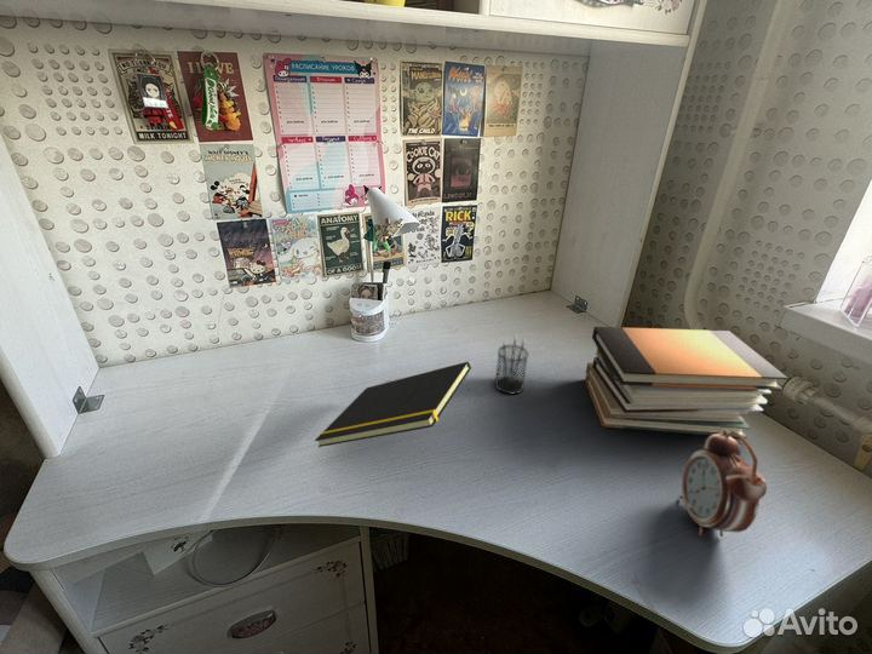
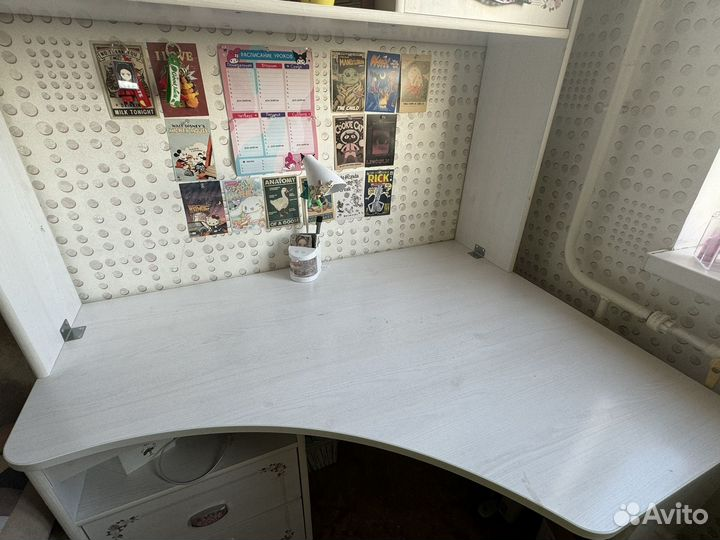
- pencil holder [494,333,529,395]
- alarm clock [678,430,768,538]
- book stack [584,326,788,438]
- notepad [314,361,472,448]
